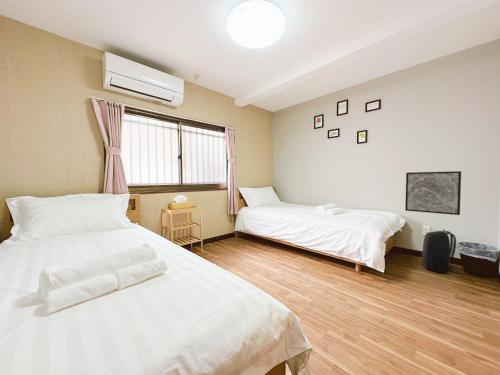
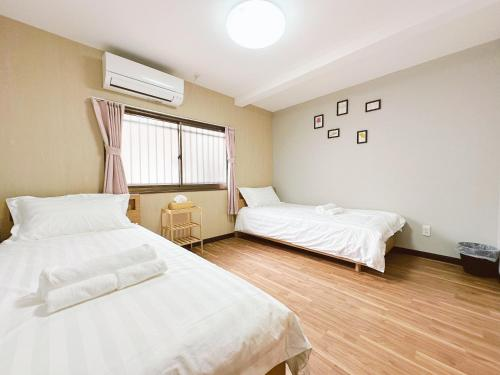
- backpack [421,228,462,275]
- wall art [404,170,462,216]
